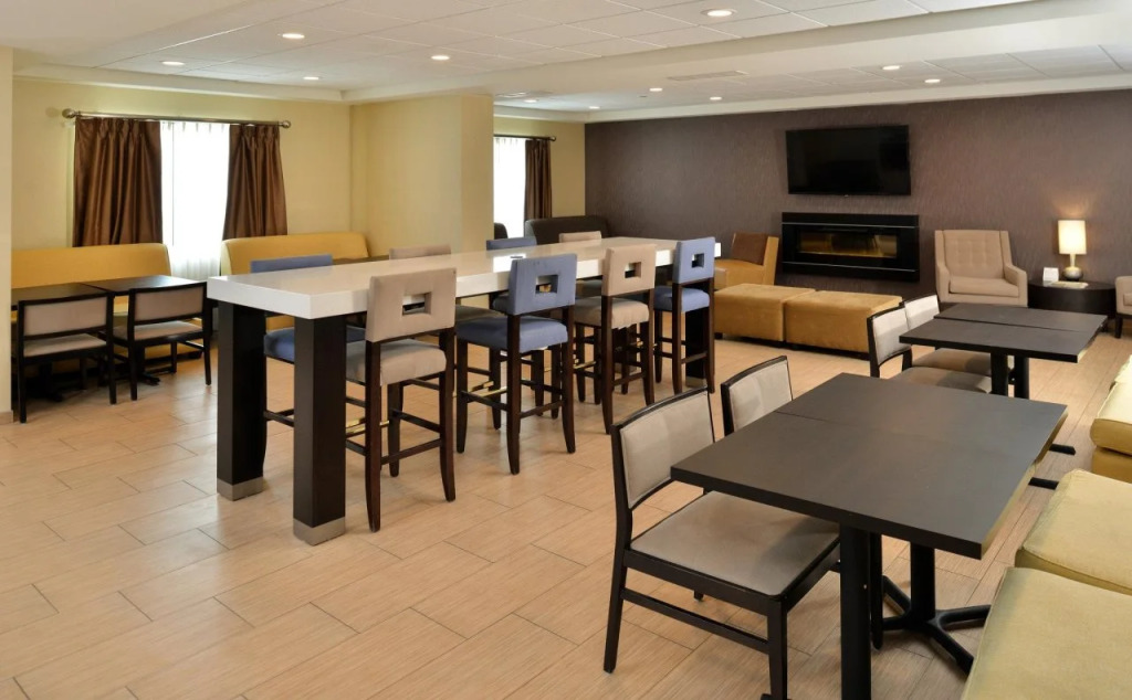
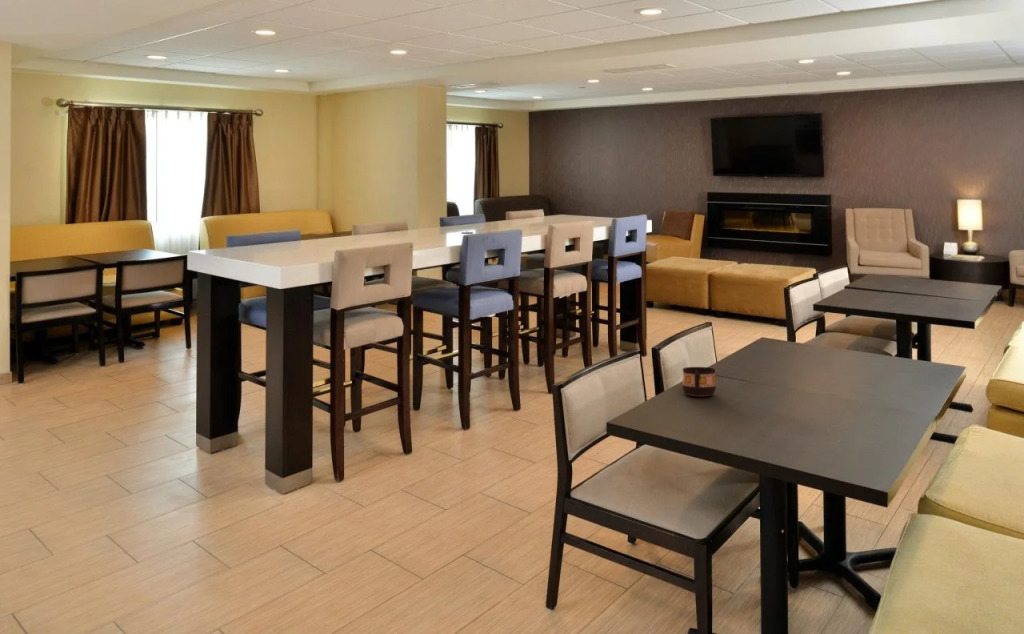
+ cup [681,366,717,397]
